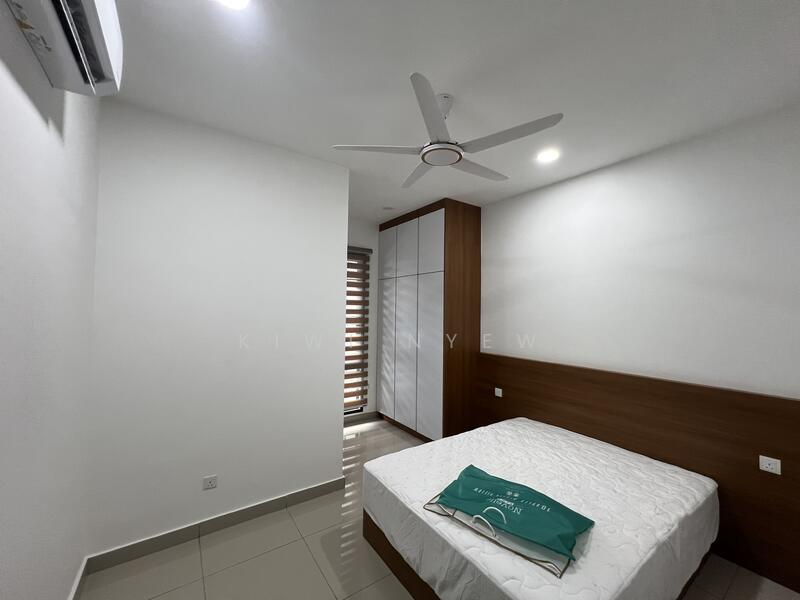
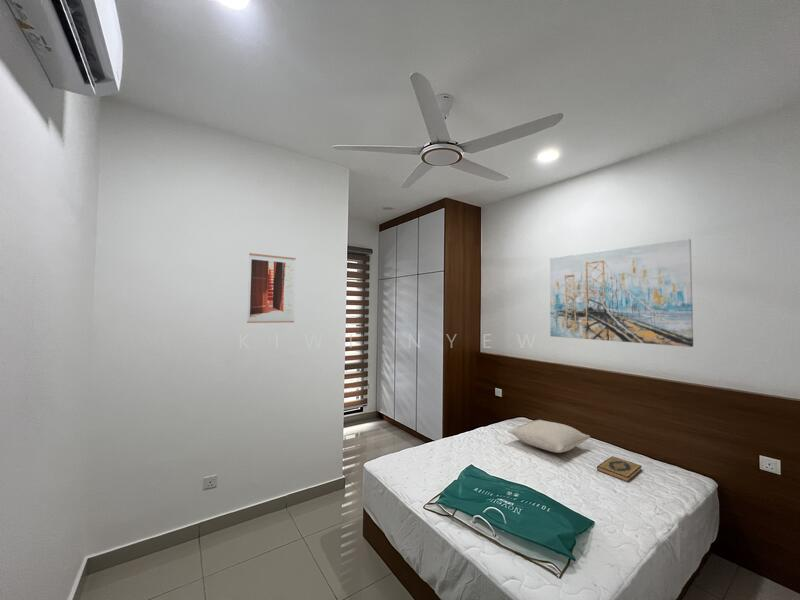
+ hardback book [596,455,643,483]
+ wall art [246,252,296,324]
+ wall art [549,238,694,348]
+ pillow [506,419,591,454]
